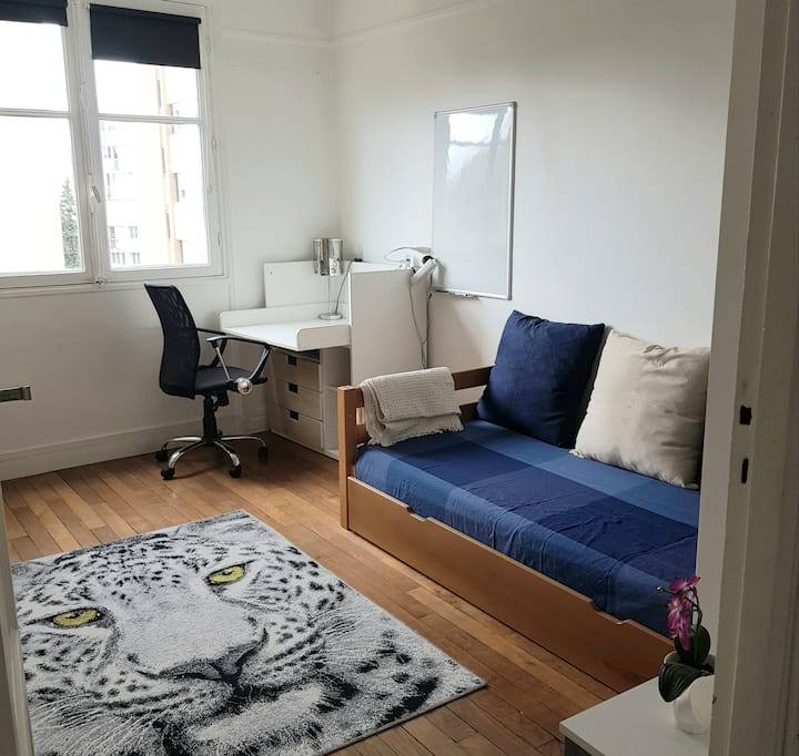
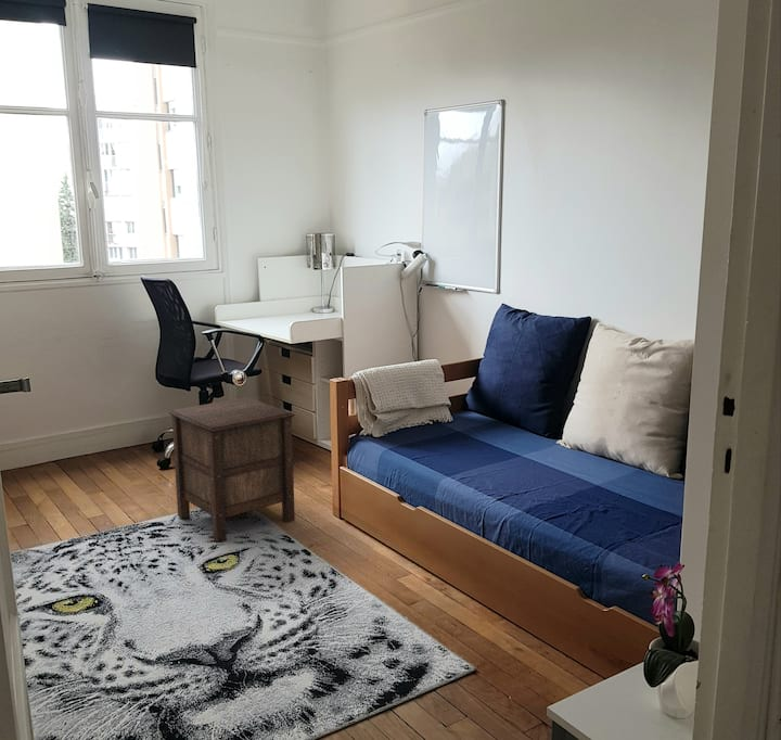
+ nightstand [168,396,296,544]
